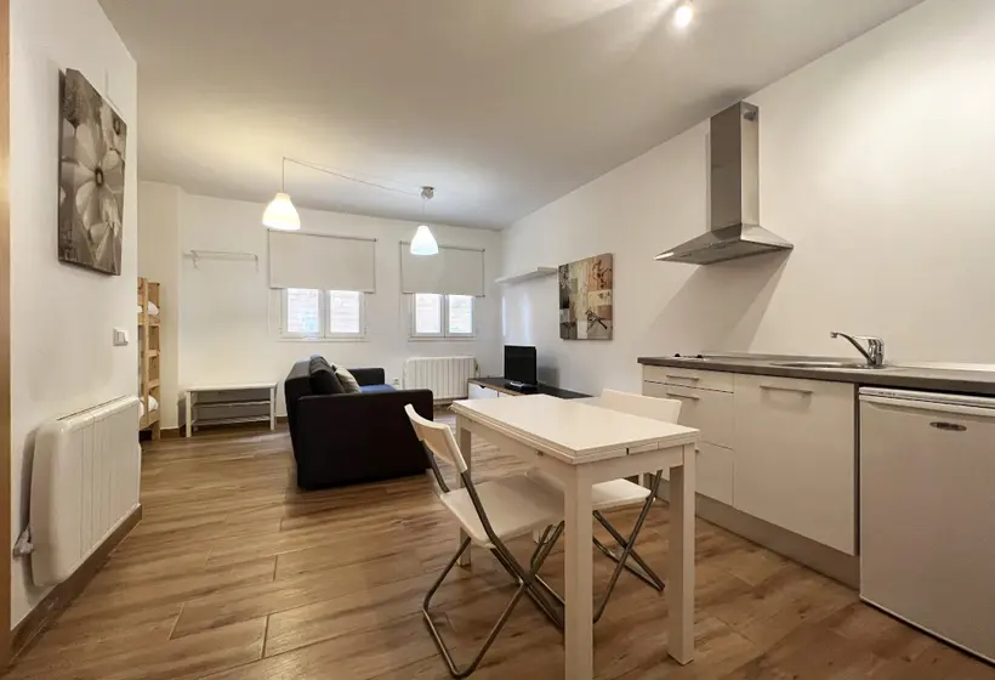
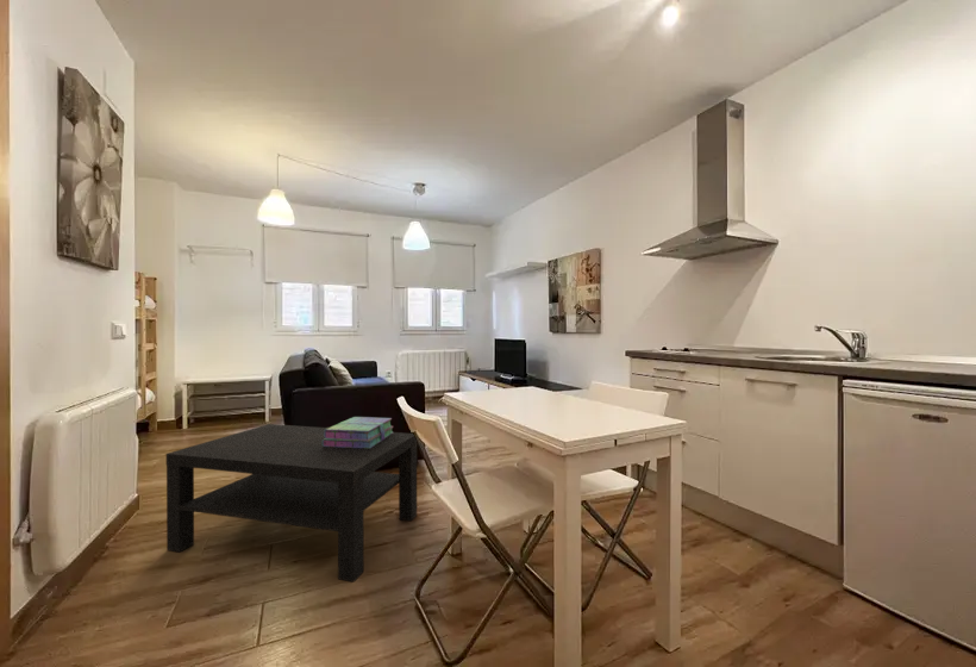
+ stack of books [323,416,394,449]
+ coffee table [165,423,418,582]
